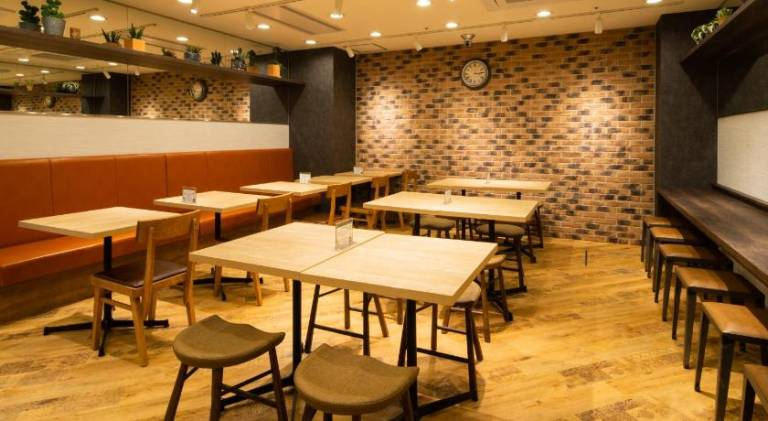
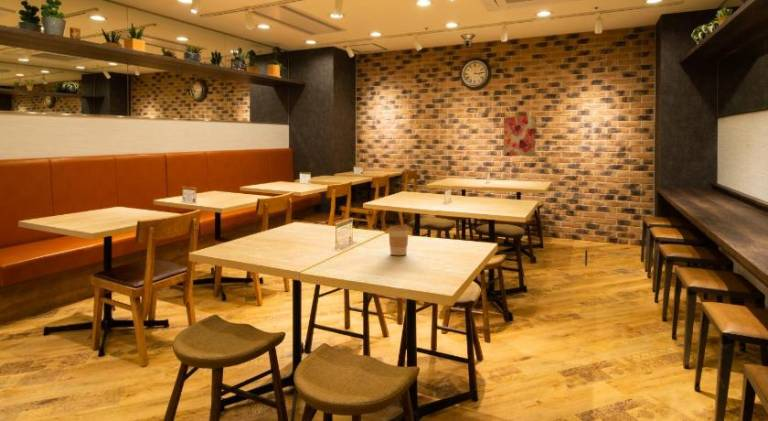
+ wall art [502,115,536,157]
+ coffee cup [387,224,410,256]
